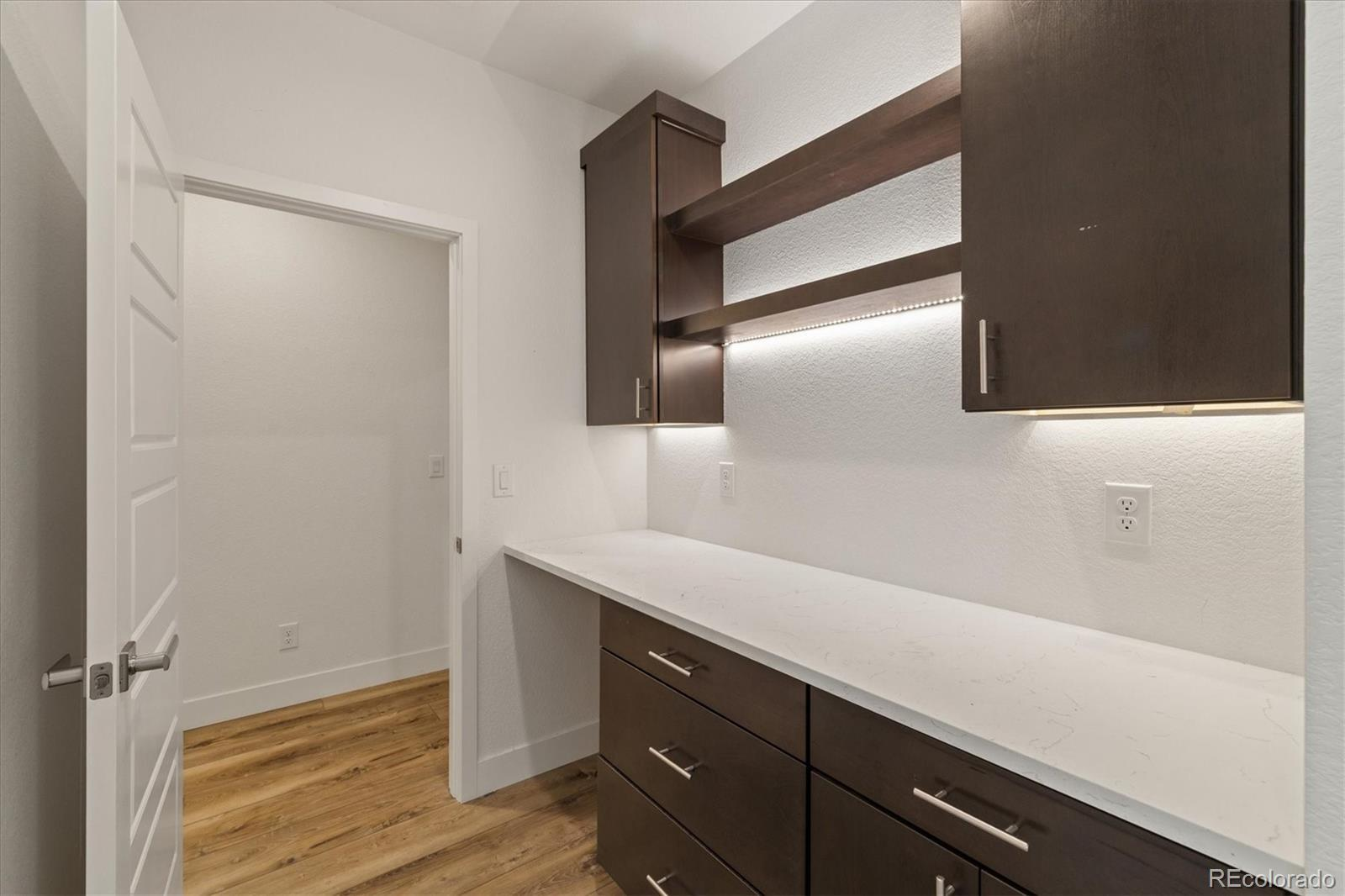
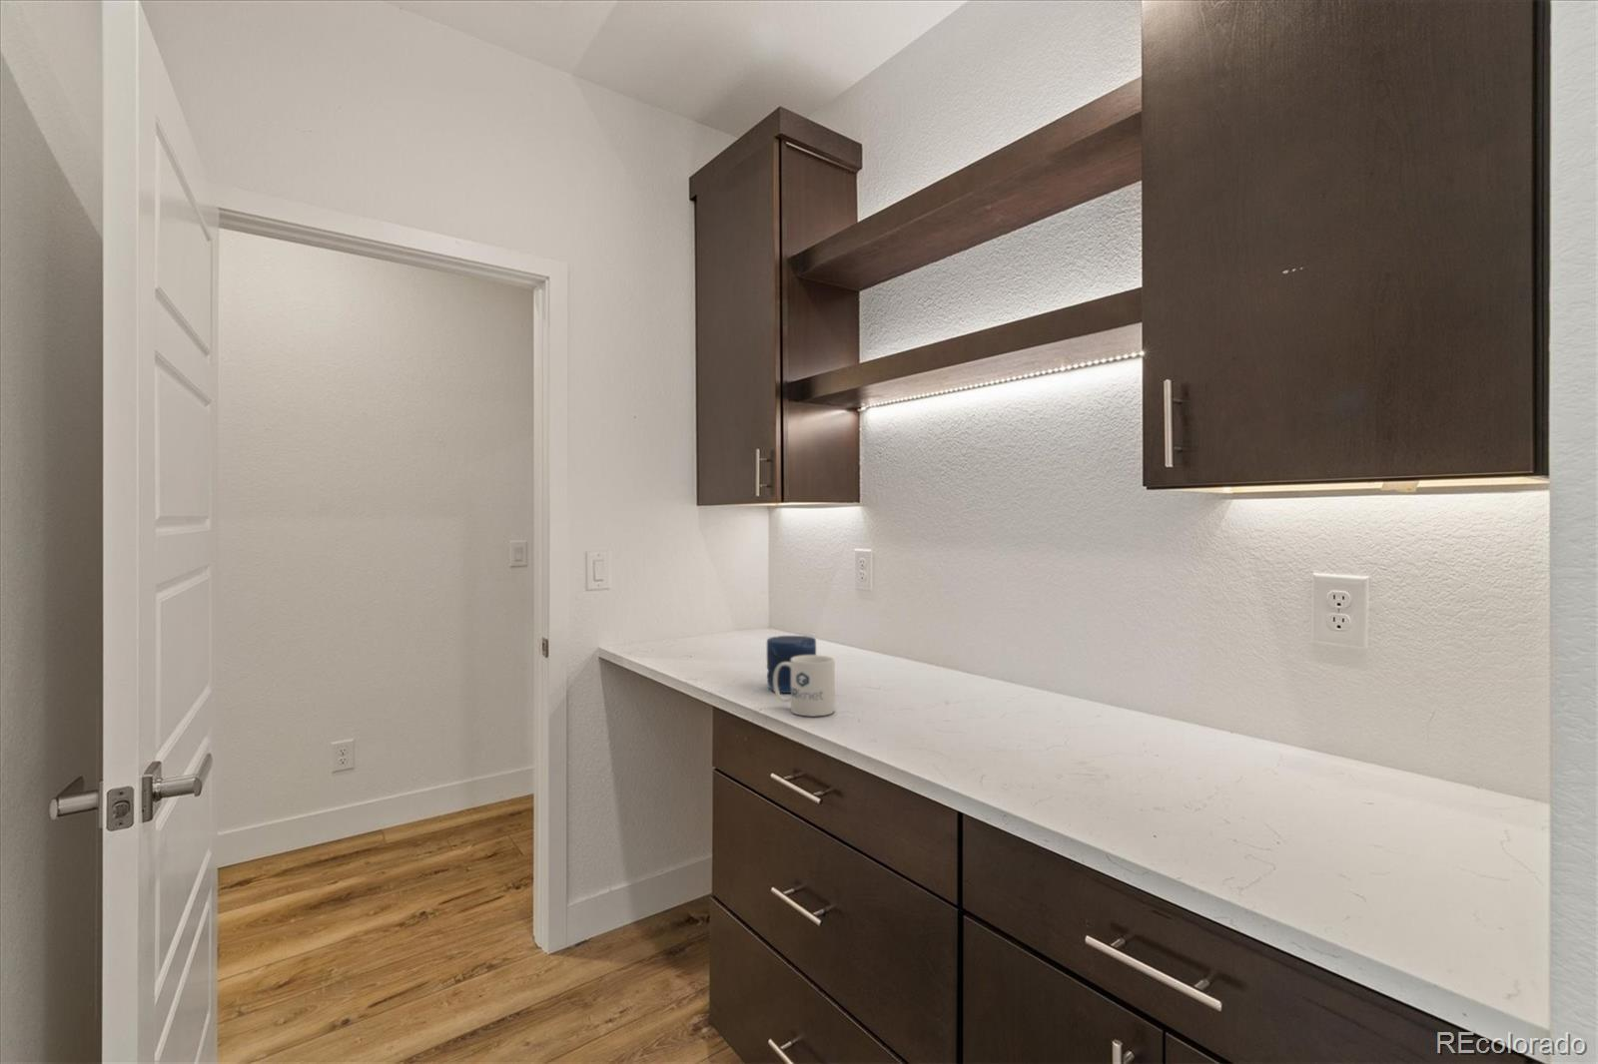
+ candle [766,635,817,694]
+ mug [773,654,836,716]
